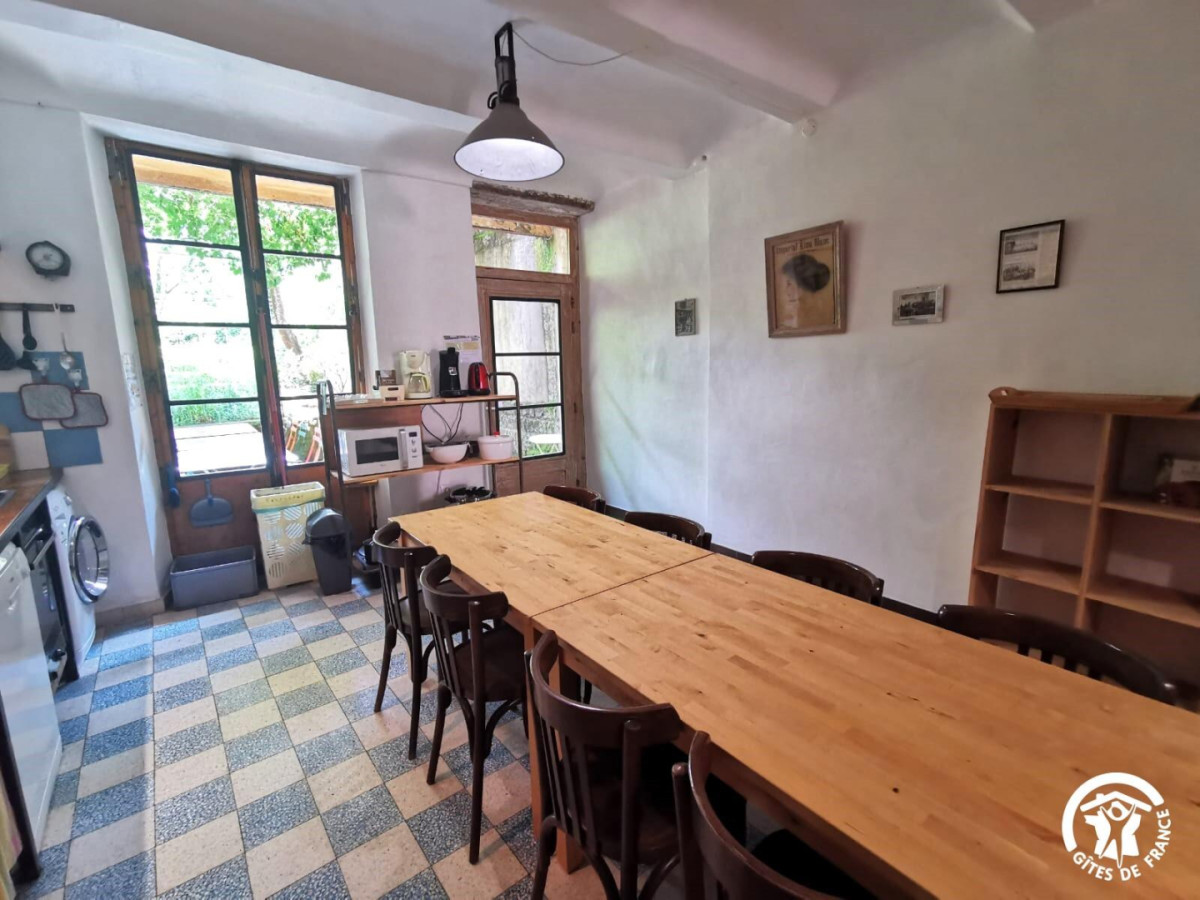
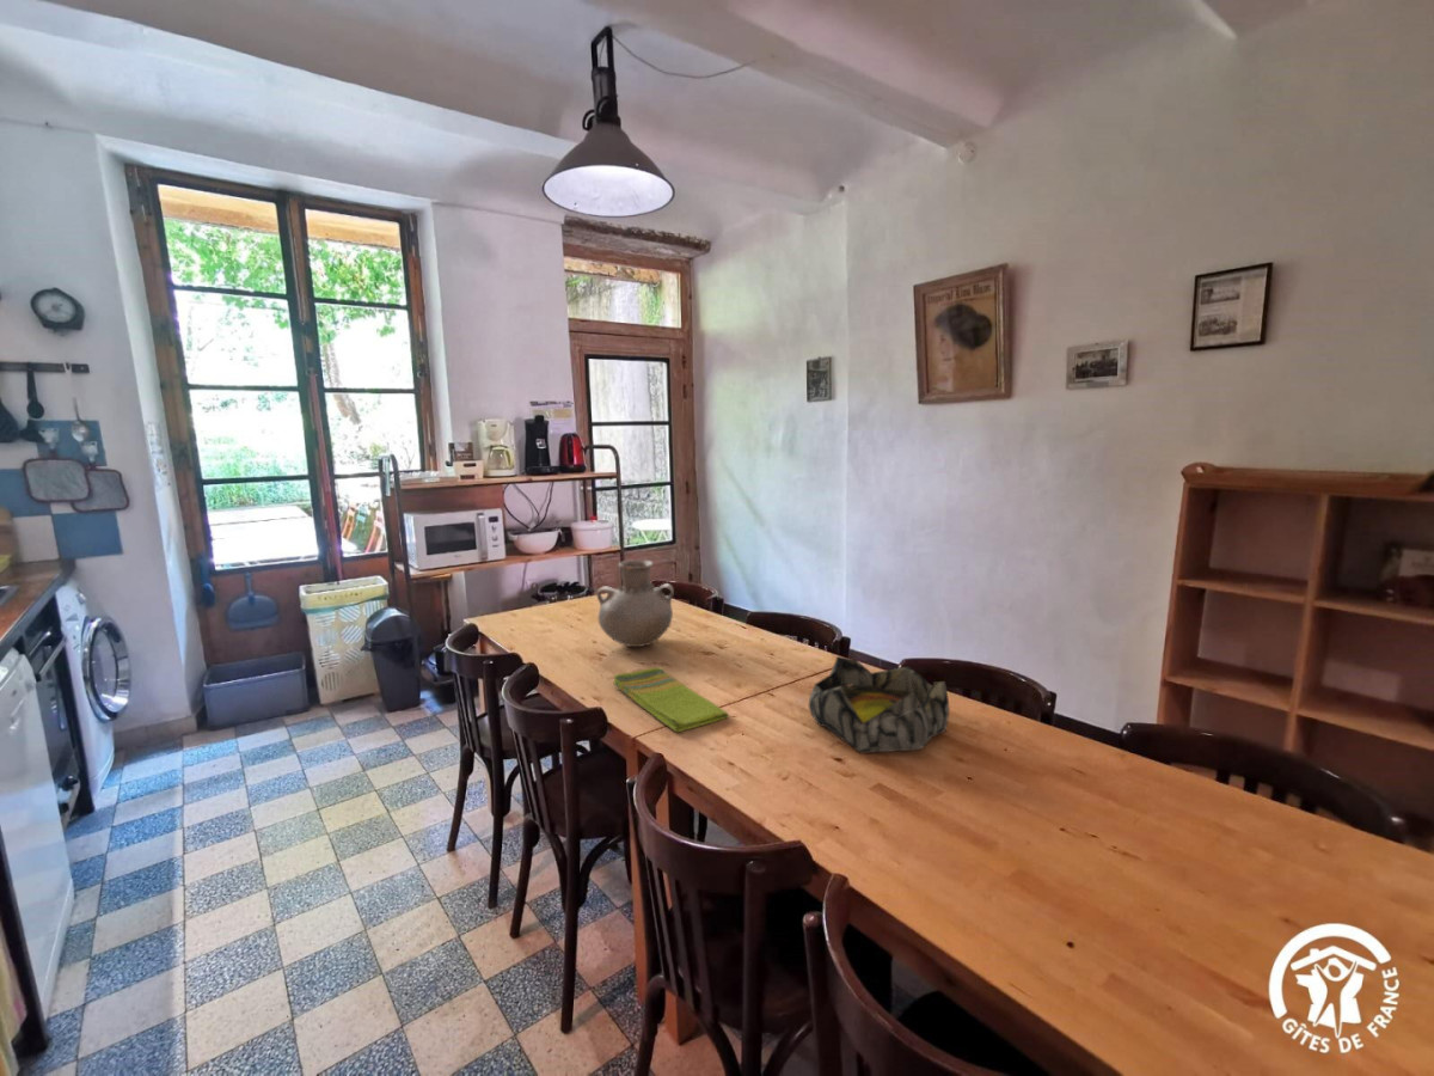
+ dish towel [613,666,730,733]
+ decorative bowl [808,655,951,754]
+ vase [595,558,675,648]
